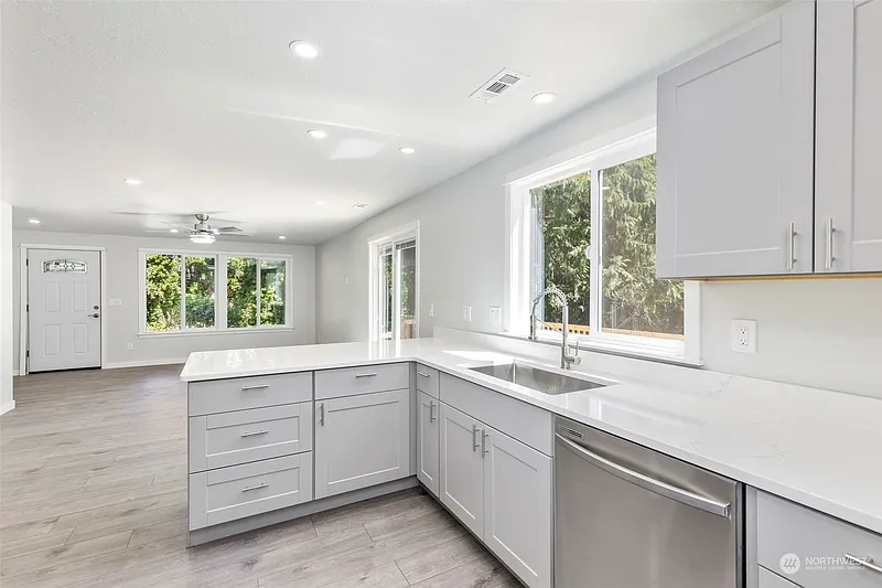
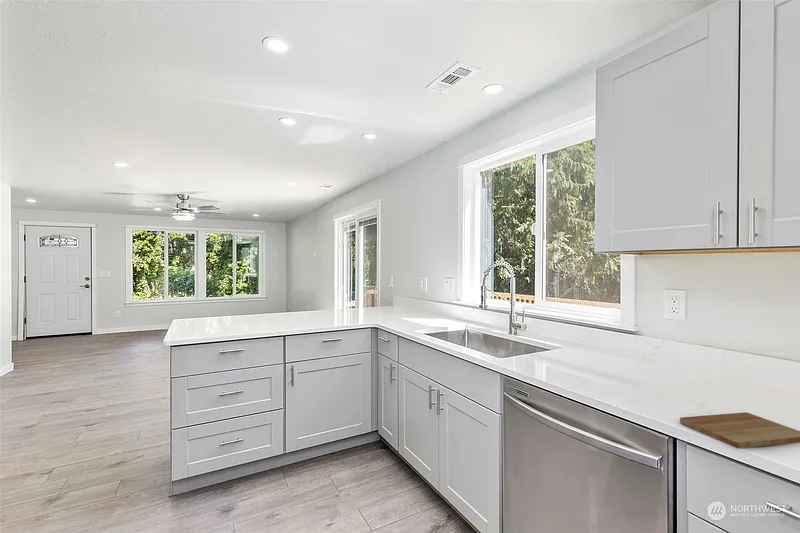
+ cutting board [679,411,800,449]
